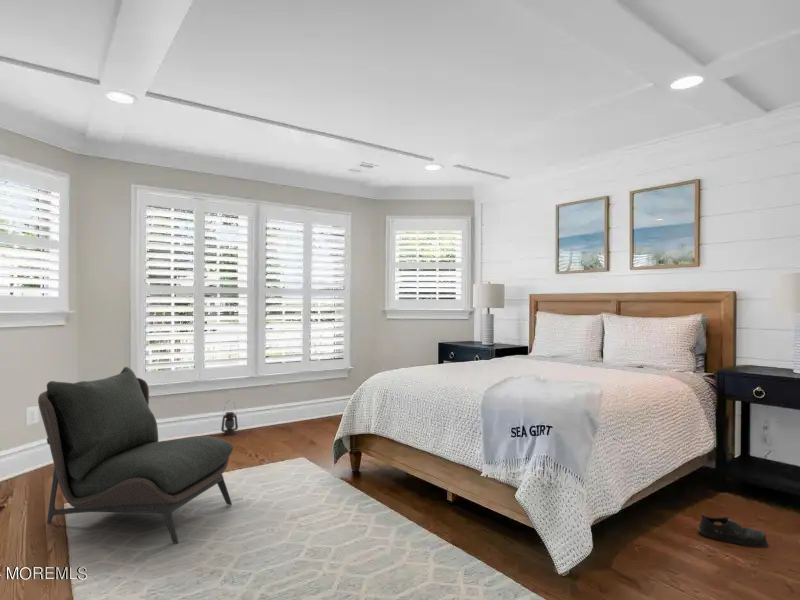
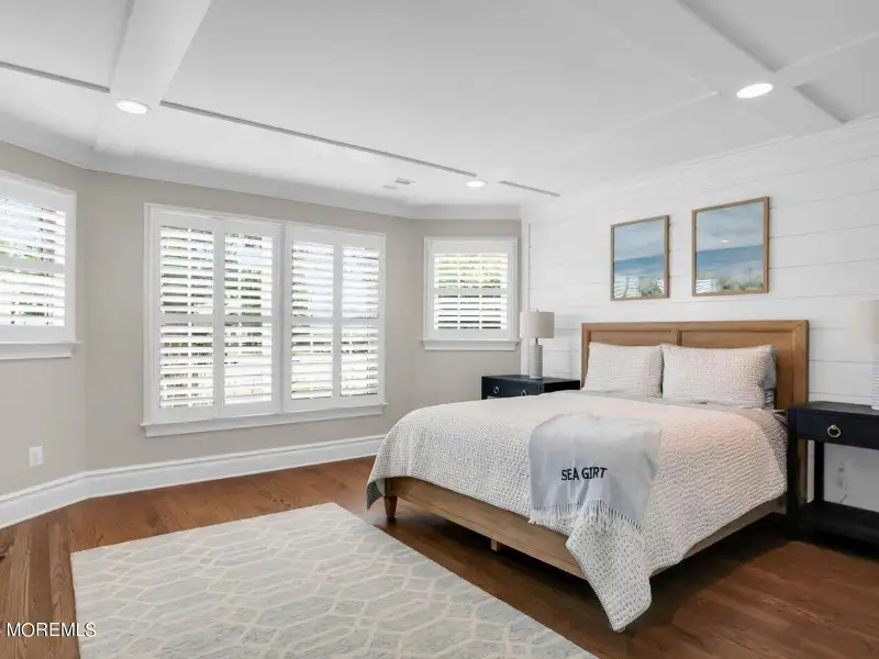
- armless chair [37,366,234,545]
- shoe [697,512,769,549]
- lantern [220,400,239,436]
